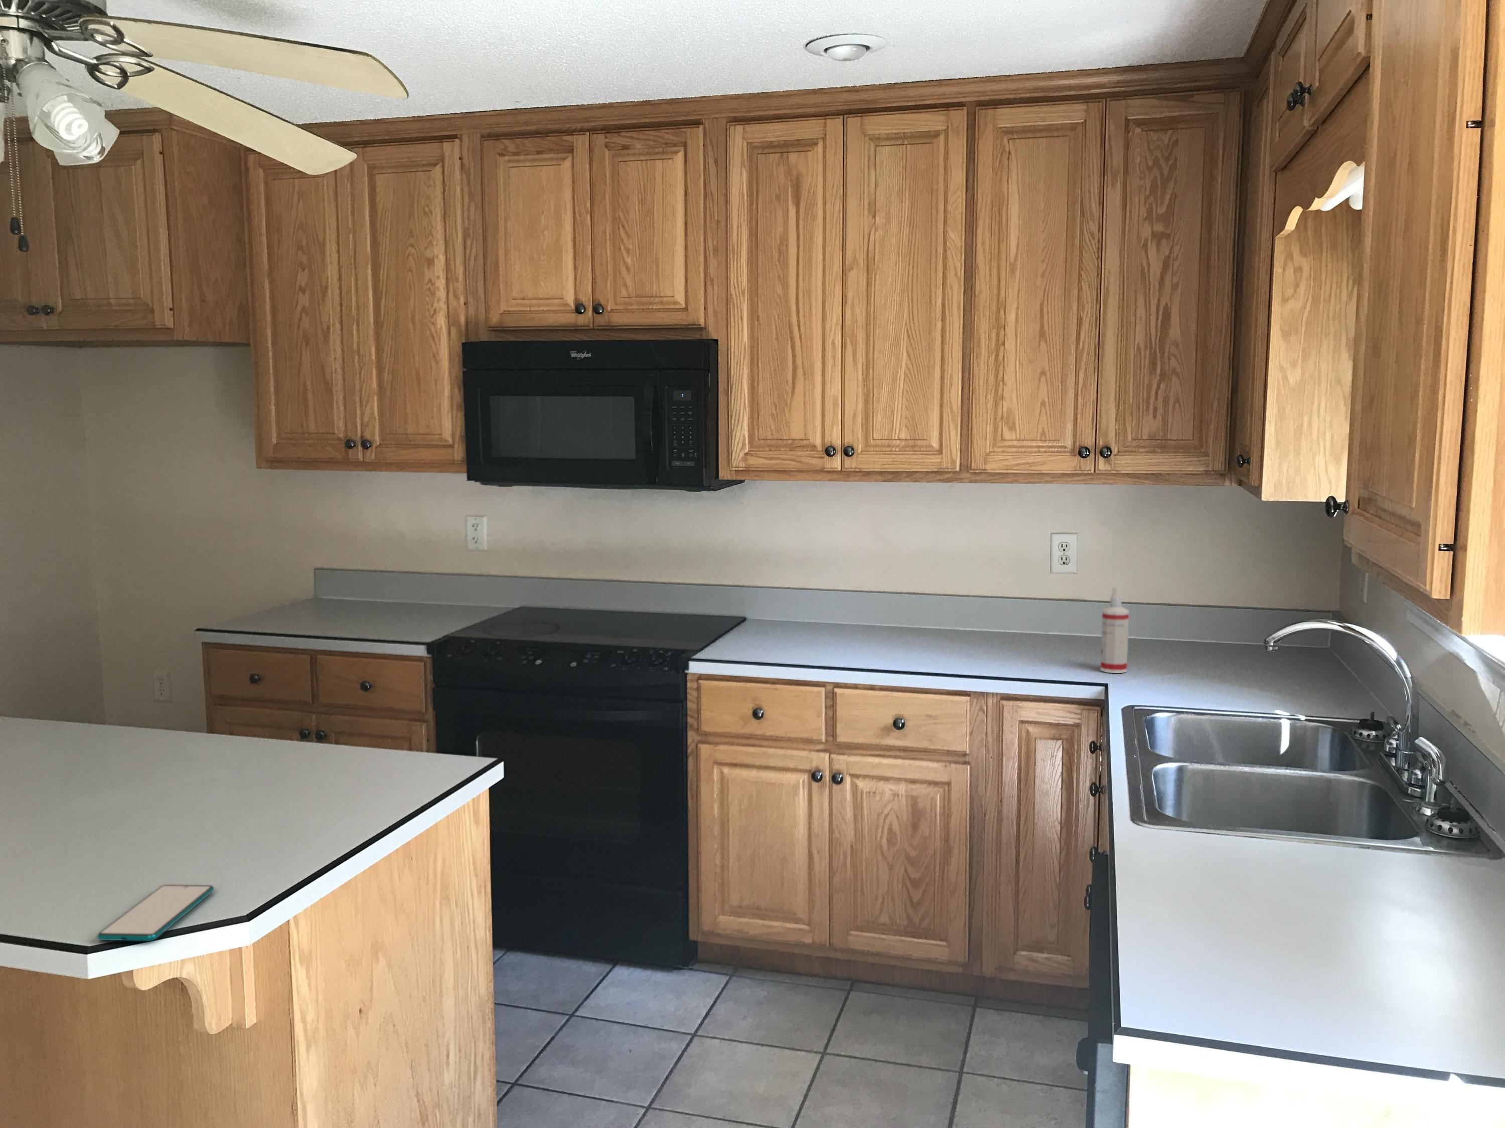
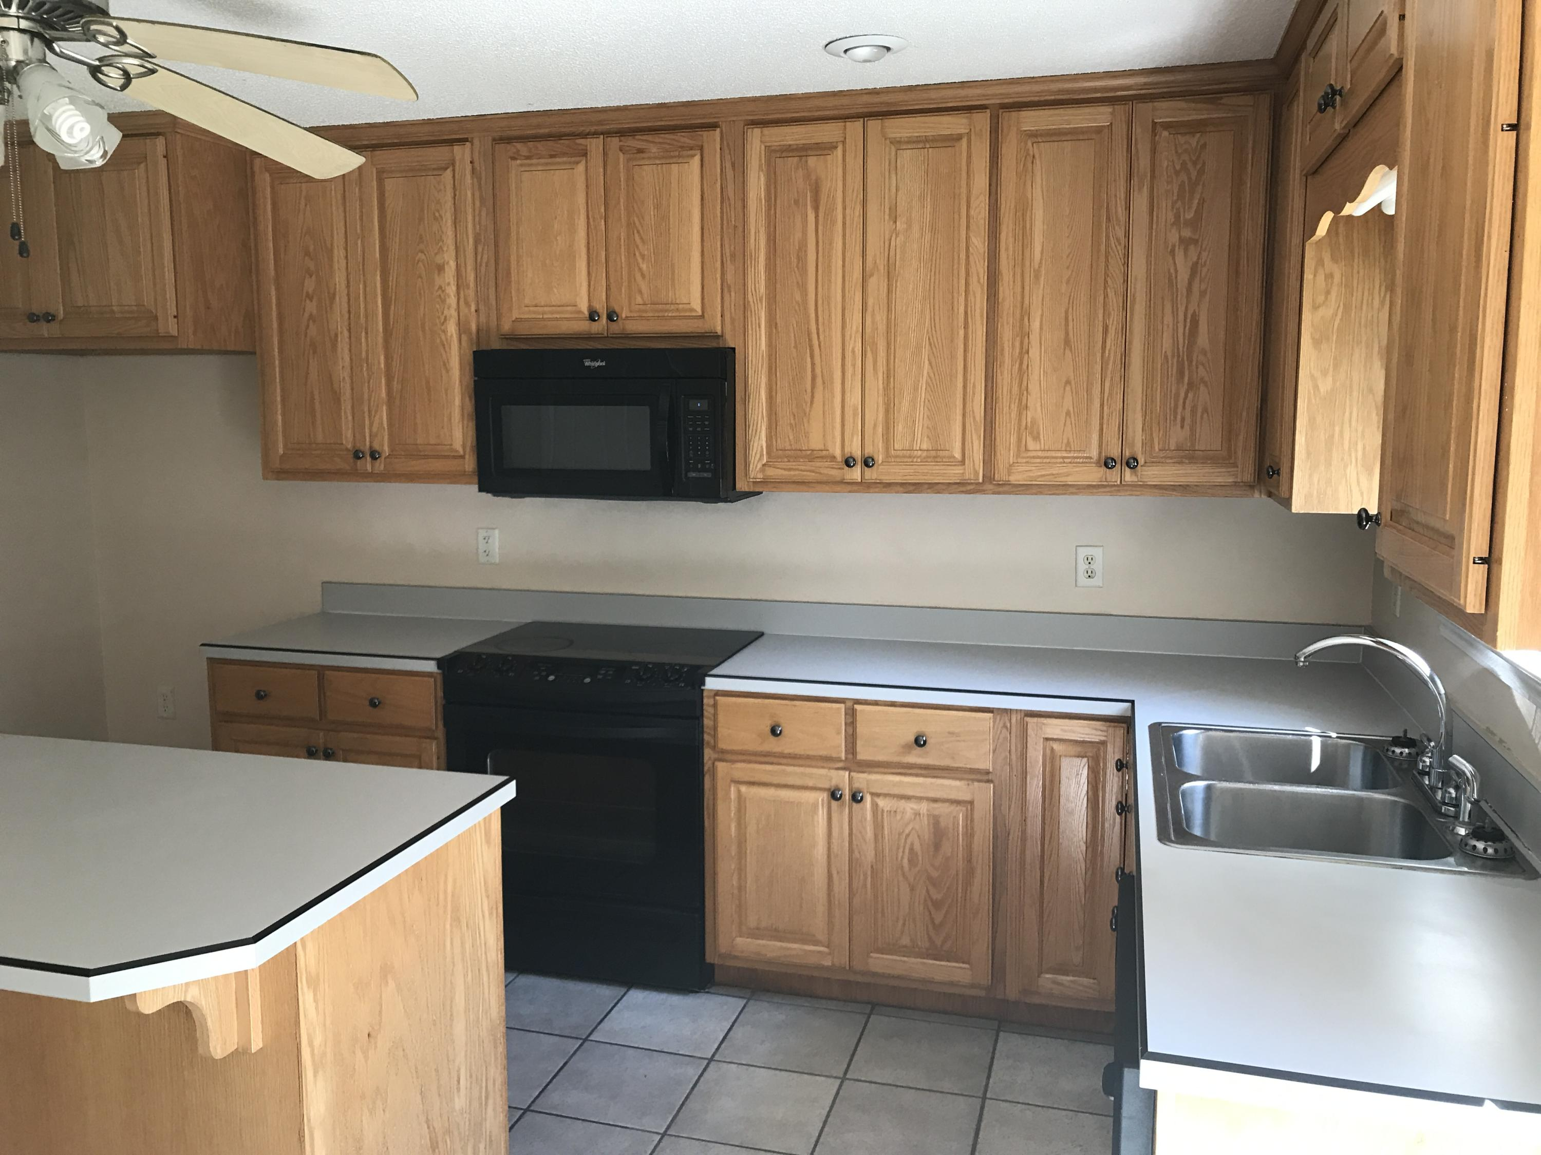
- spray bottle [1100,587,1129,674]
- smartphone [96,884,214,942]
